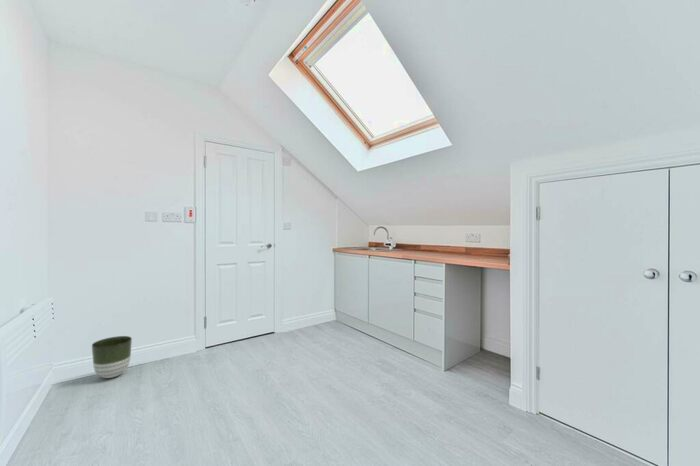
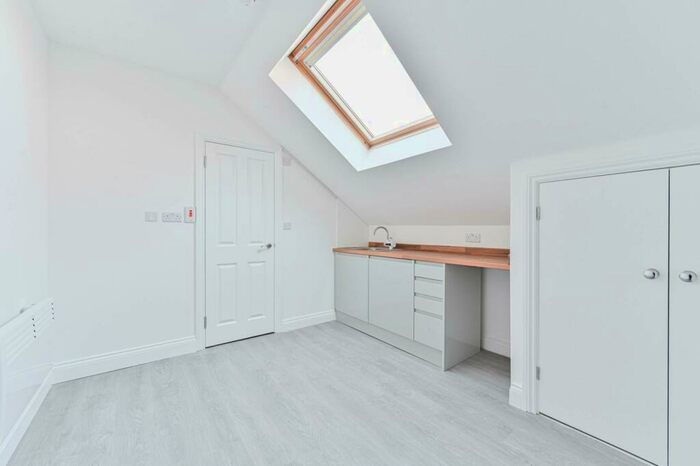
- planter [91,335,133,379]
